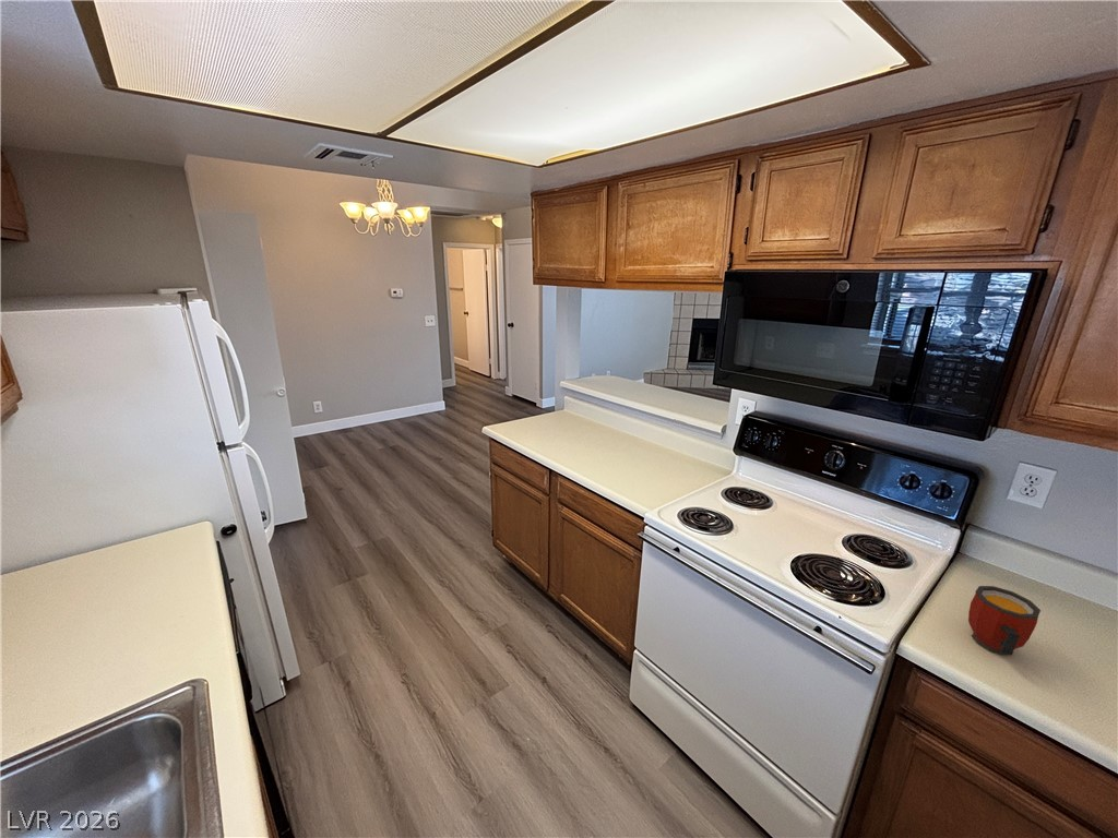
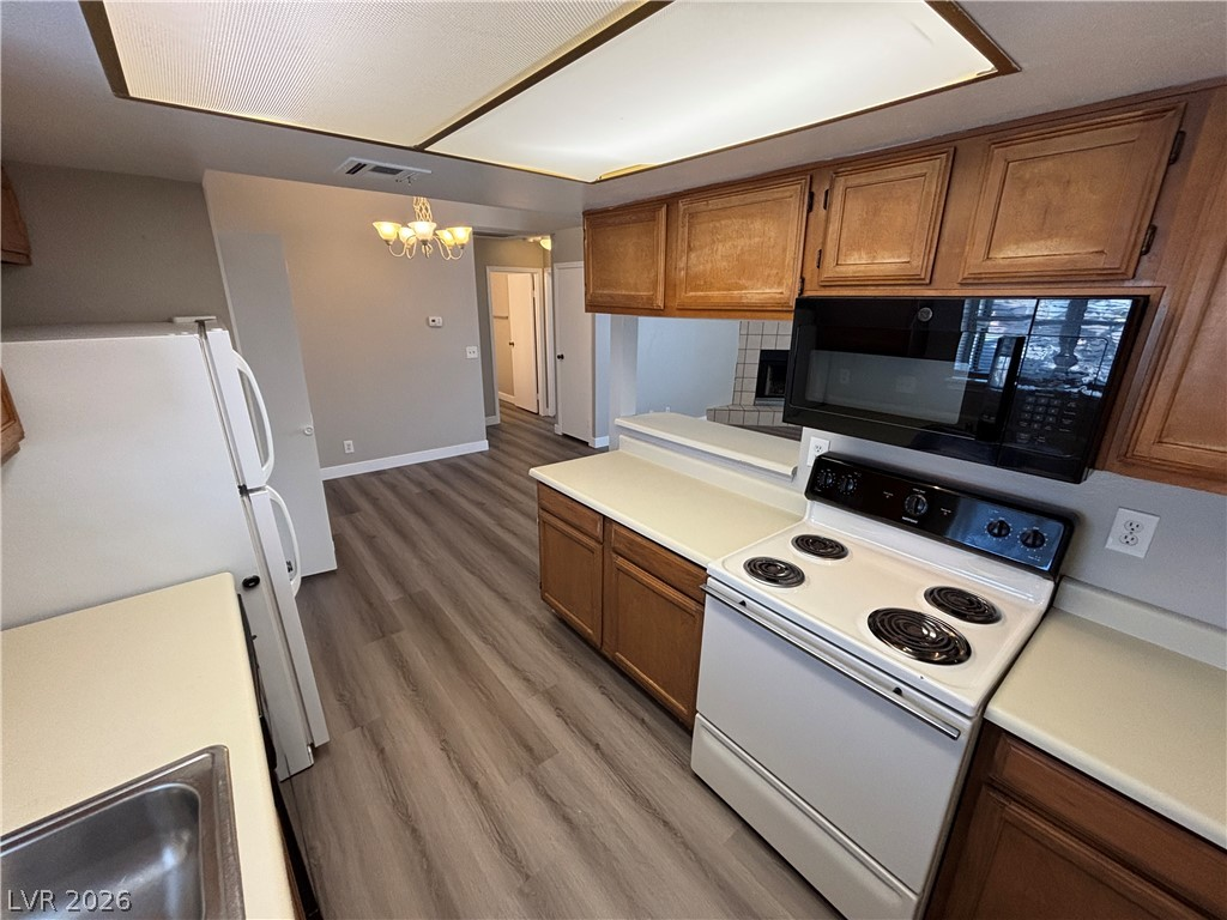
- mug [967,585,1042,656]
